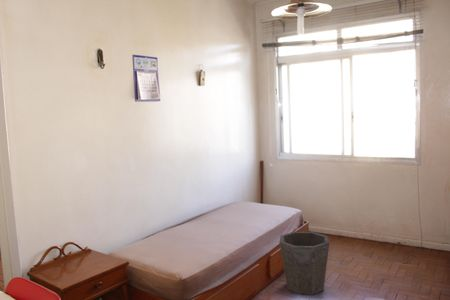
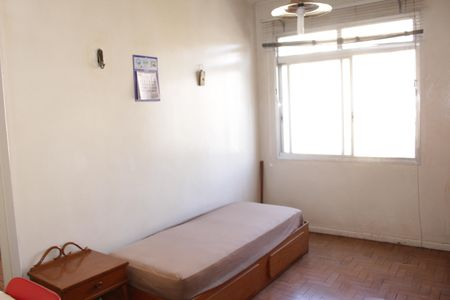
- waste bin [278,231,330,296]
